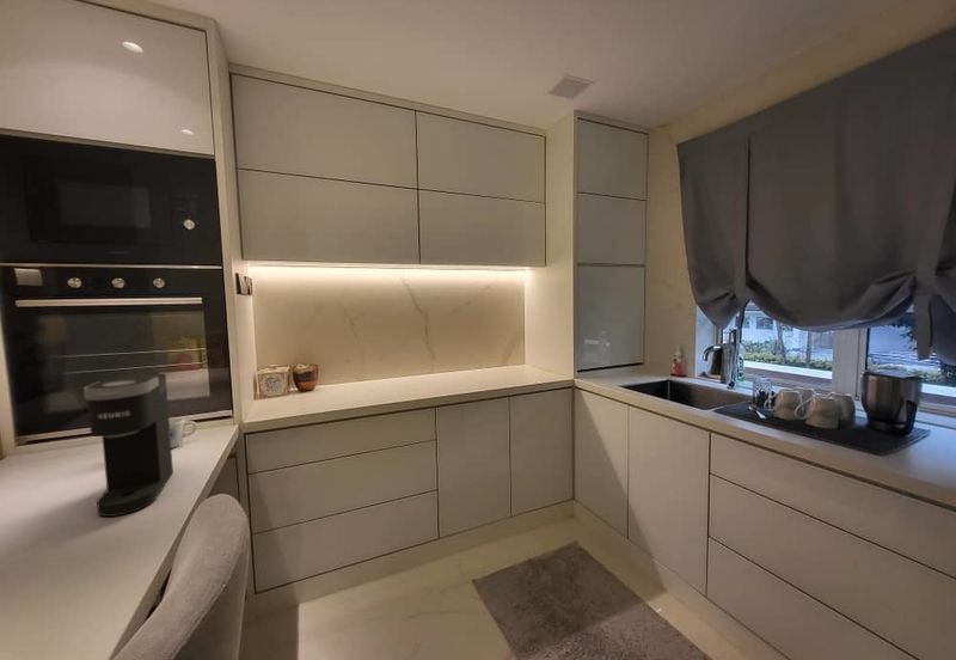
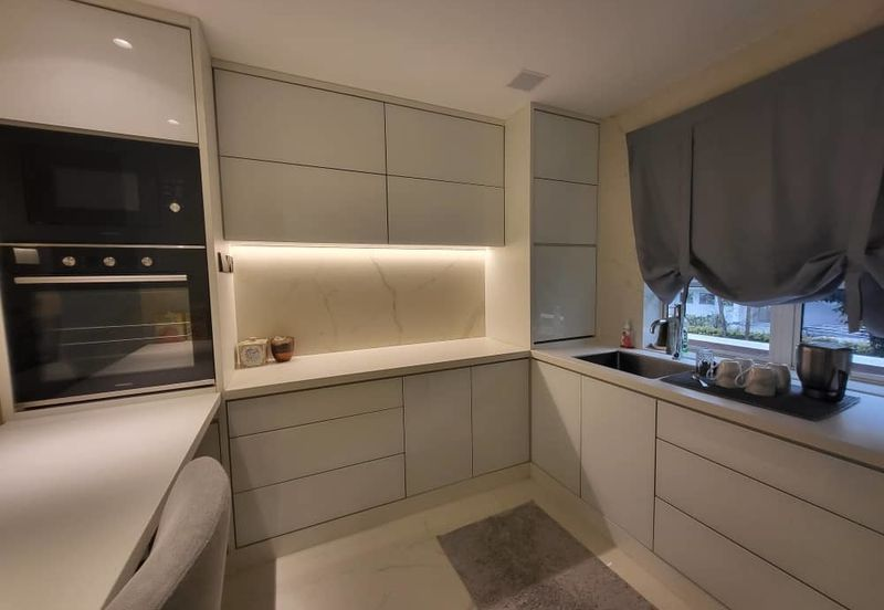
- coffee maker [82,372,174,518]
- mug [168,417,198,450]
